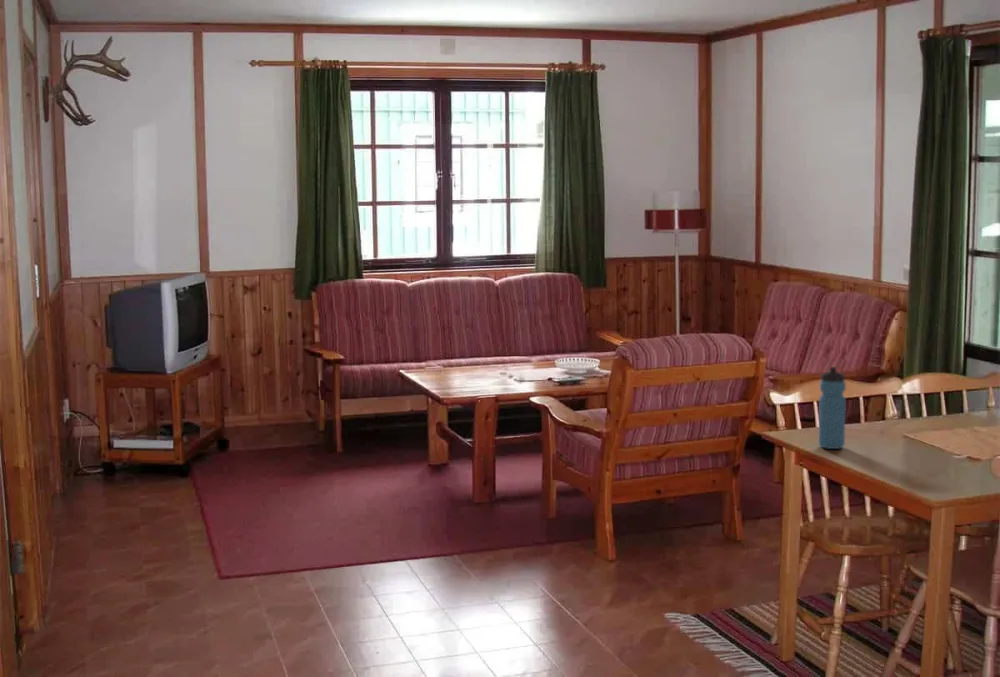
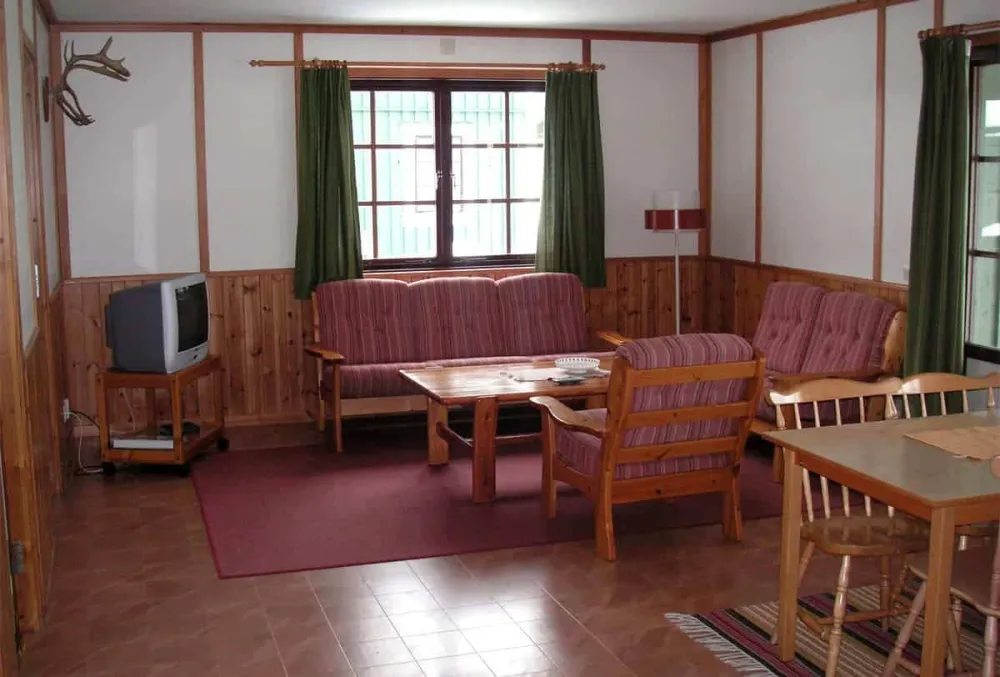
- water bottle [818,366,847,450]
